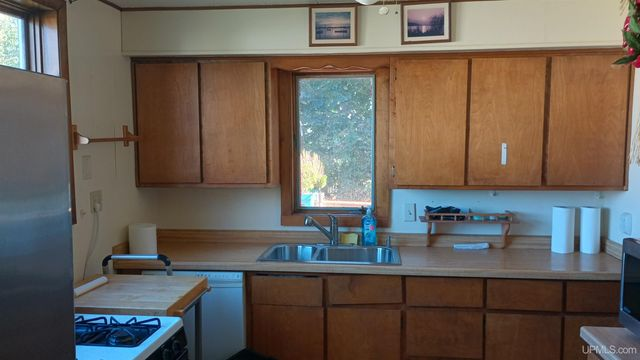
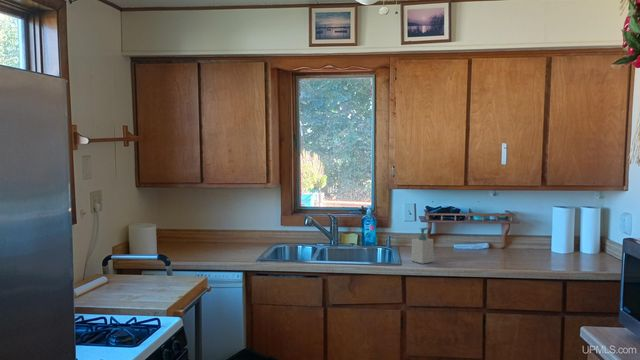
+ soap bottle [411,227,434,265]
